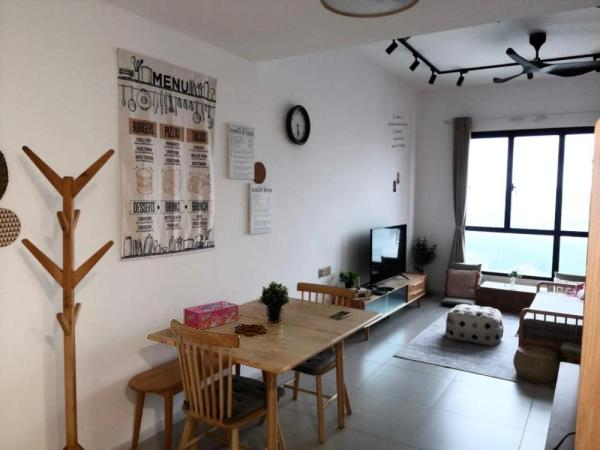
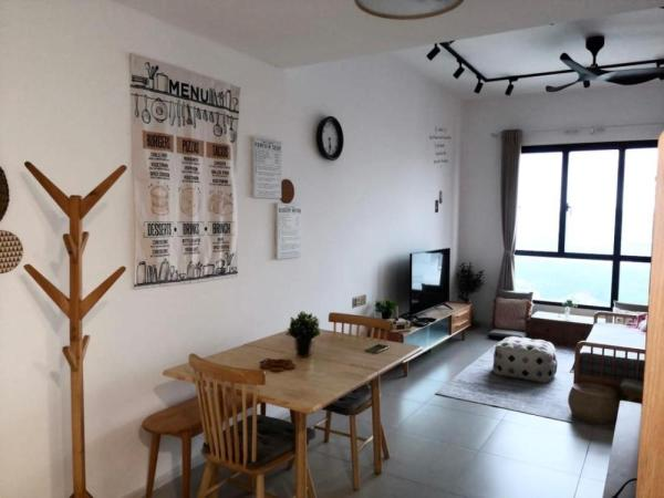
- tissue box [183,300,239,331]
